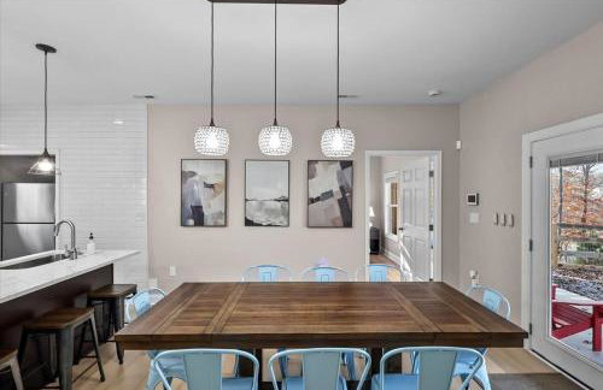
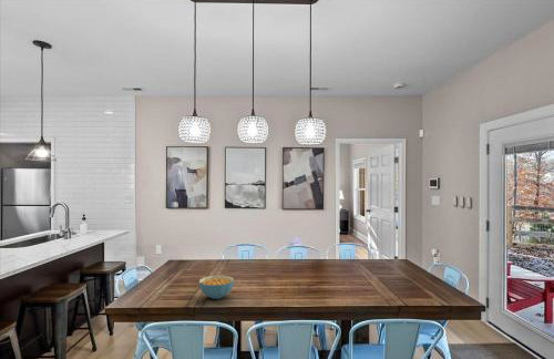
+ cereal bowl [198,274,235,300]
